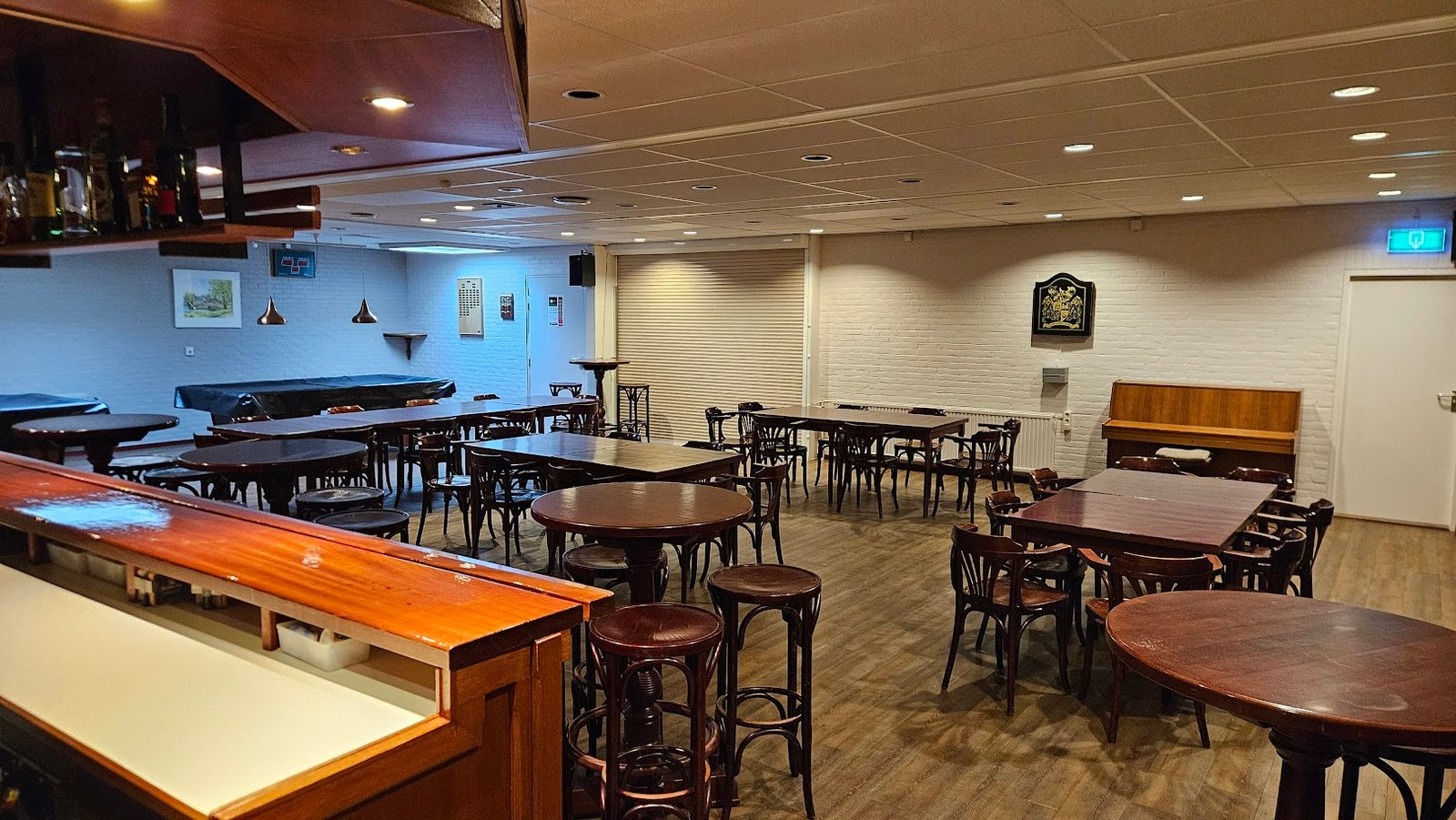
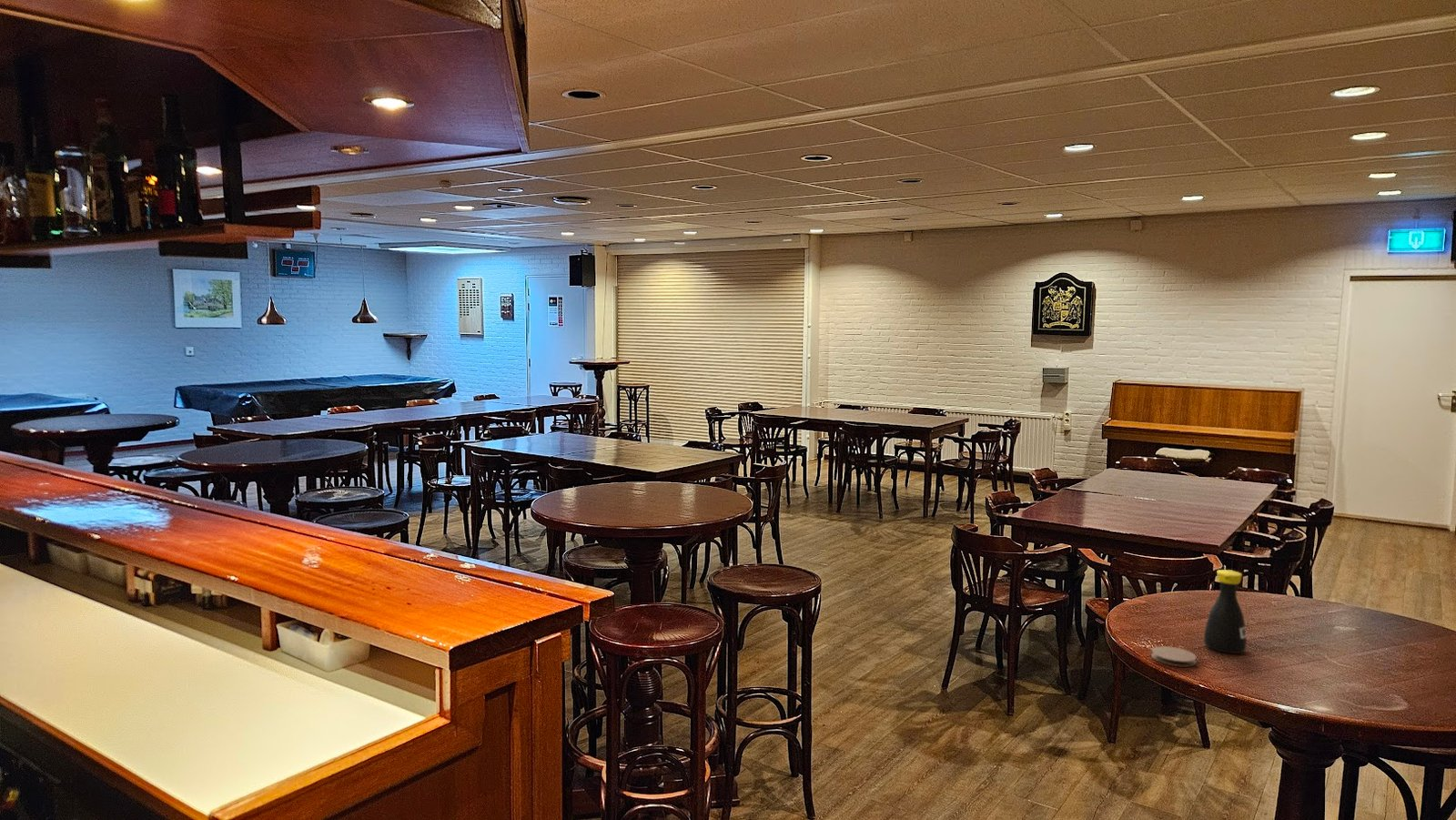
+ bottle [1203,569,1248,654]
+ coaster [1150,645,1198,668]
